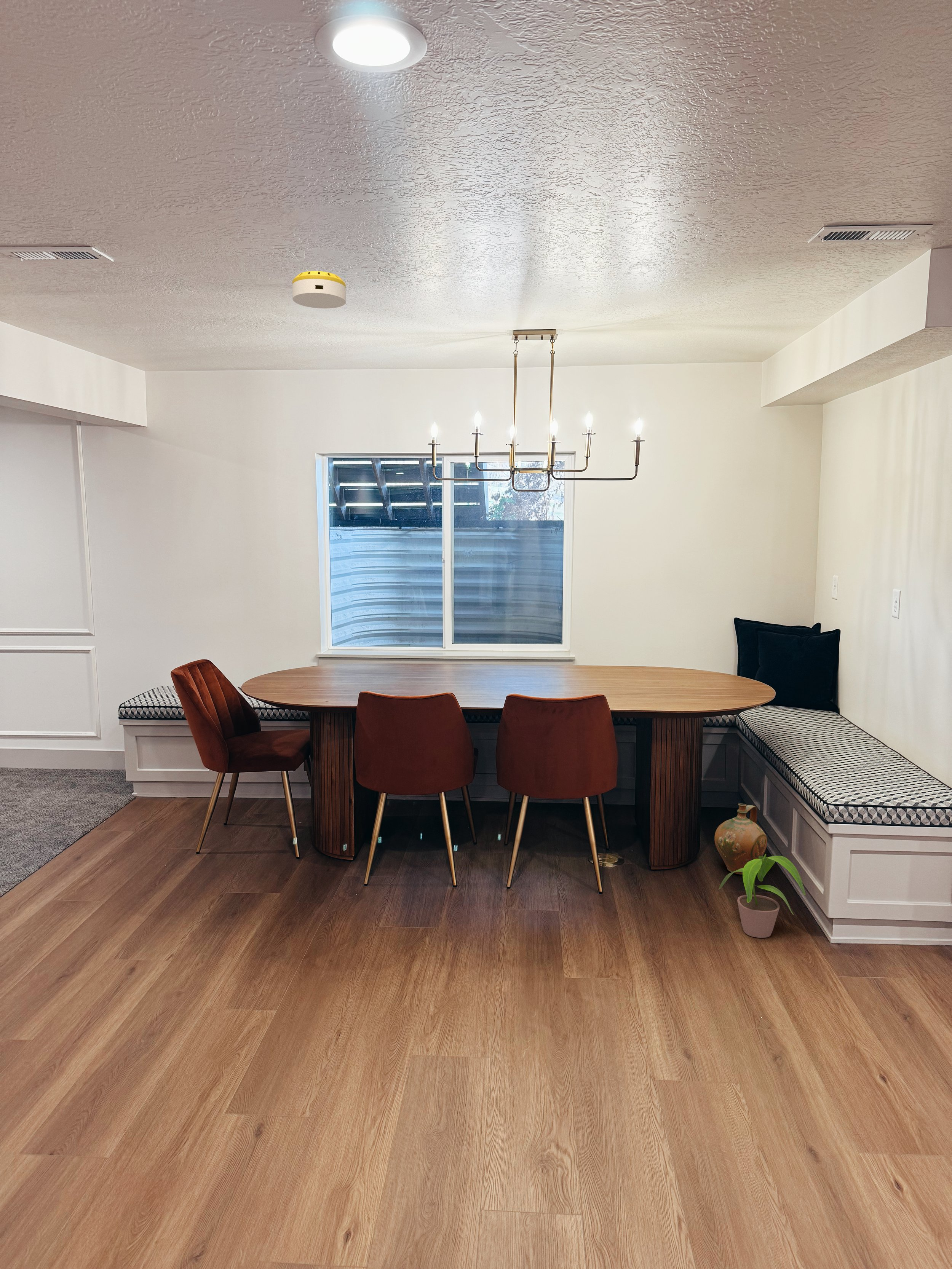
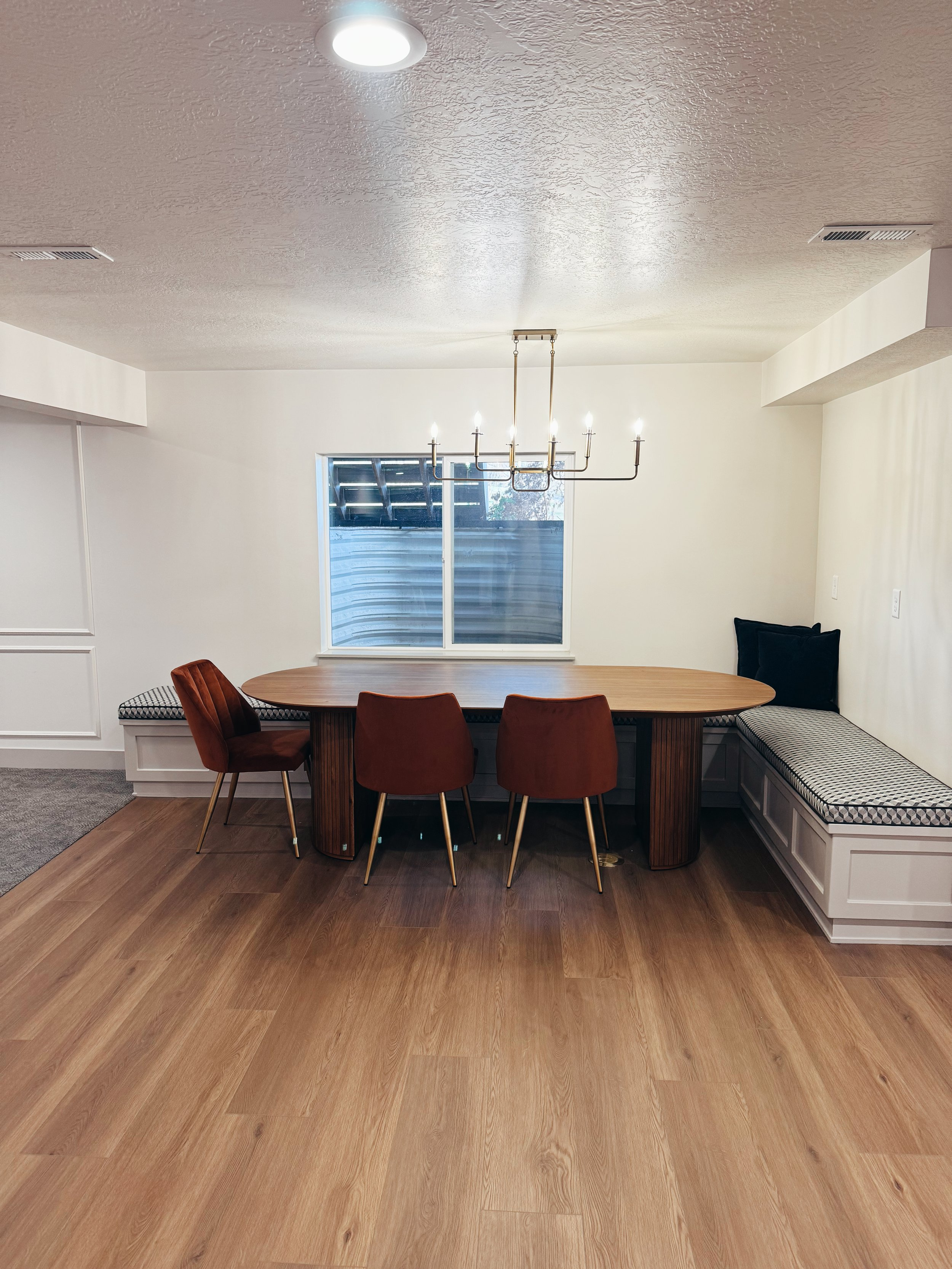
- smoke detector [292,271,346,309]
- ceramic jug [714,803,768,875]
- potted plant [718,854,806,938]
